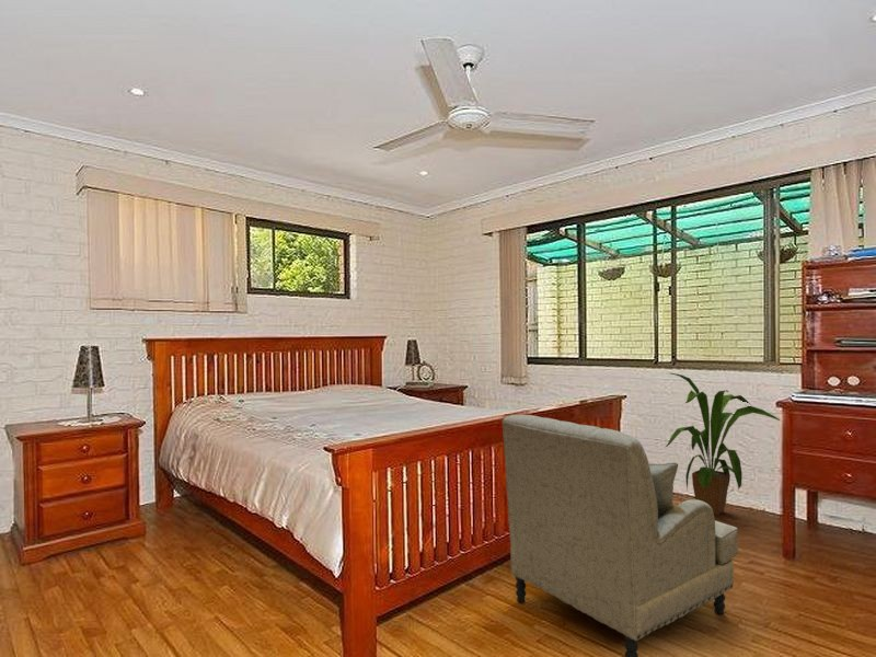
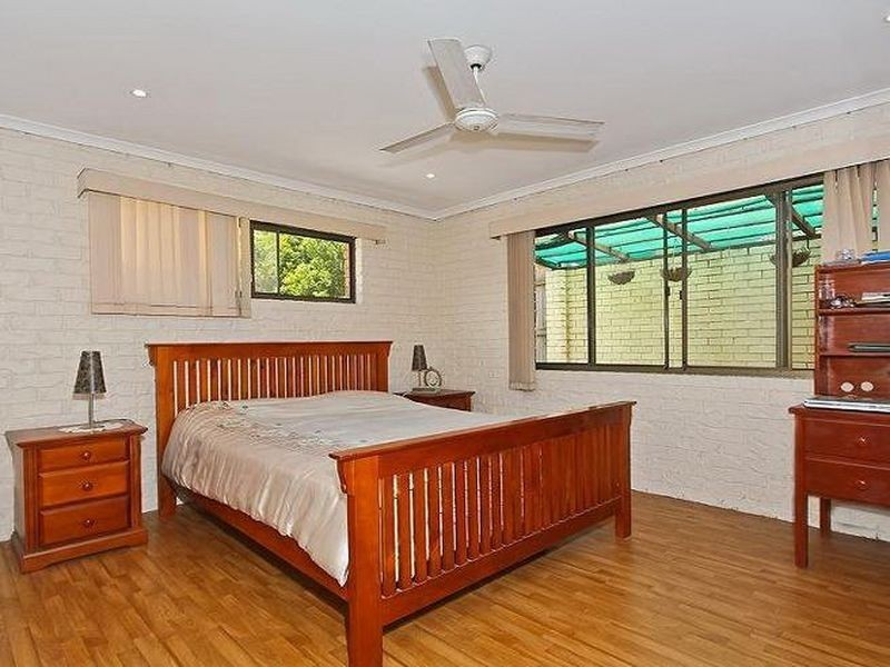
- armchair [502,414,739,657]
- house plant [665,372,781,517]
